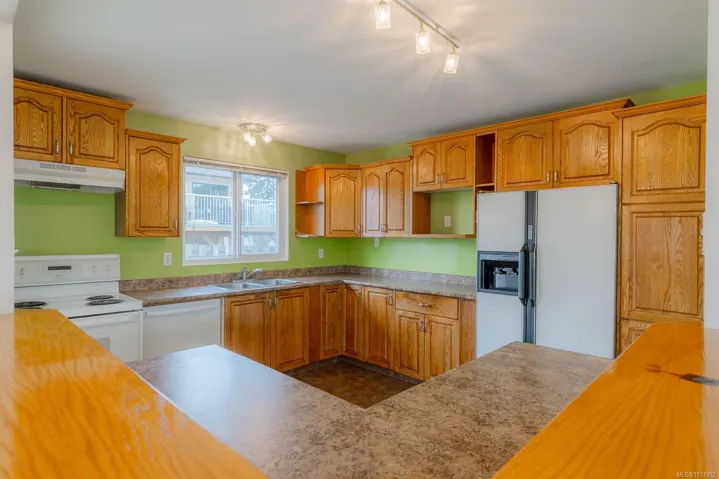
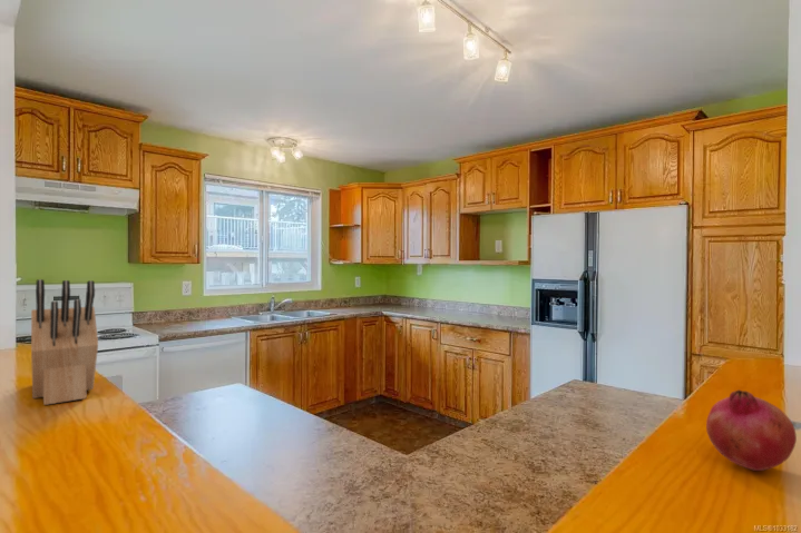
+ fruit [705,388,798,472]
+ knife block [30,278,99,406]
